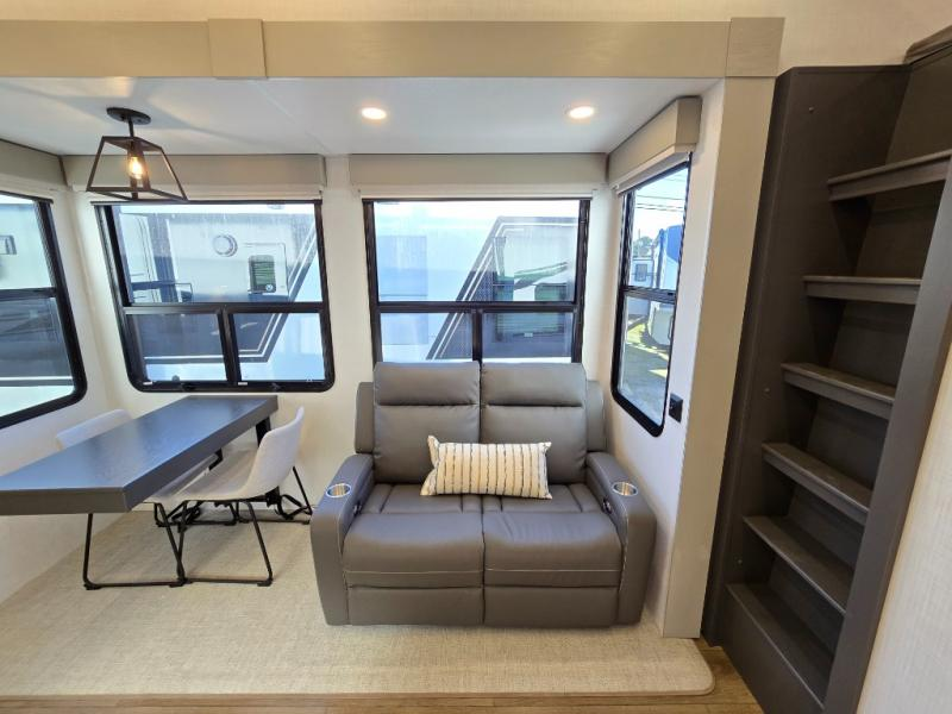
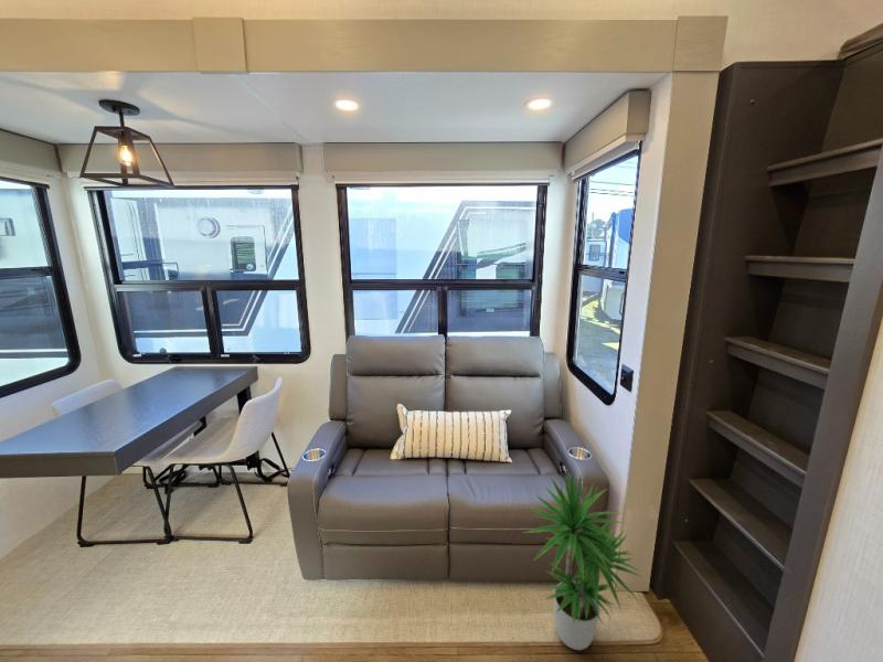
+ potted plant [521,468,642,651]
